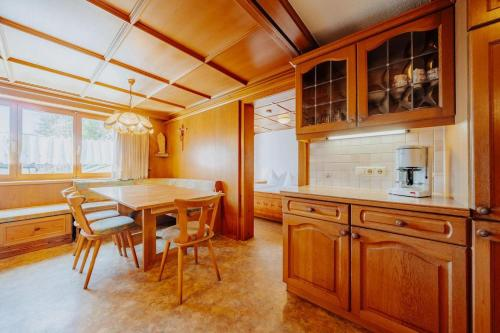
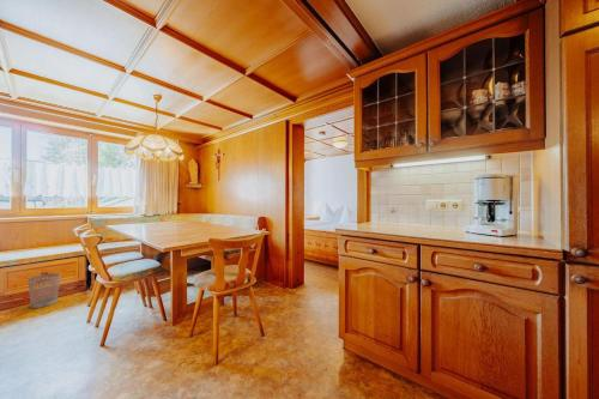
+ wastebasket [26,272,61,309]
